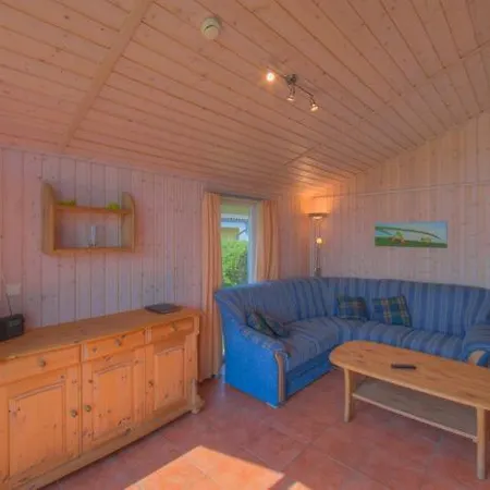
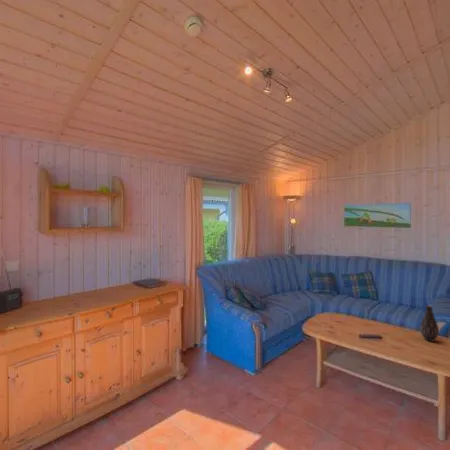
+ vase [419,304,440,343]
